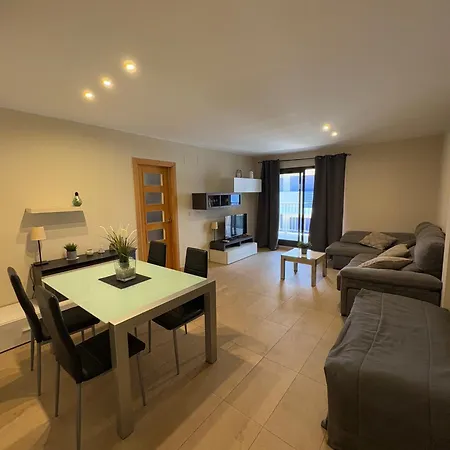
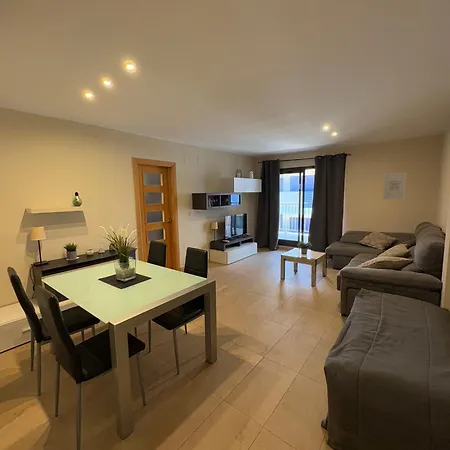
+ wall art [382,171,408,201]
